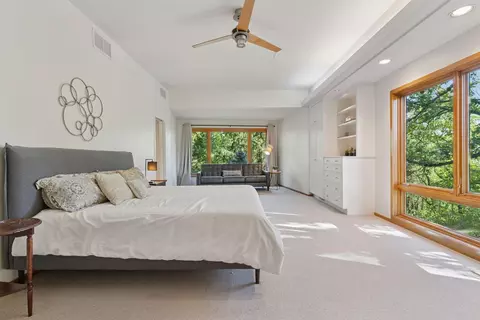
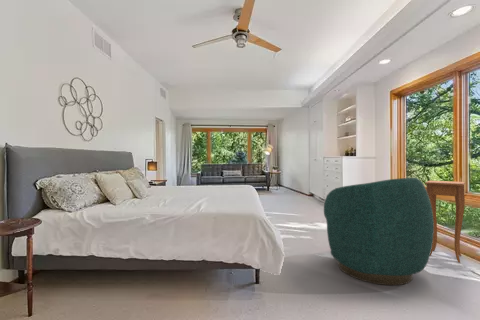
+ armchair [323,177,434,286]
+ side table [424,180,466,263]
